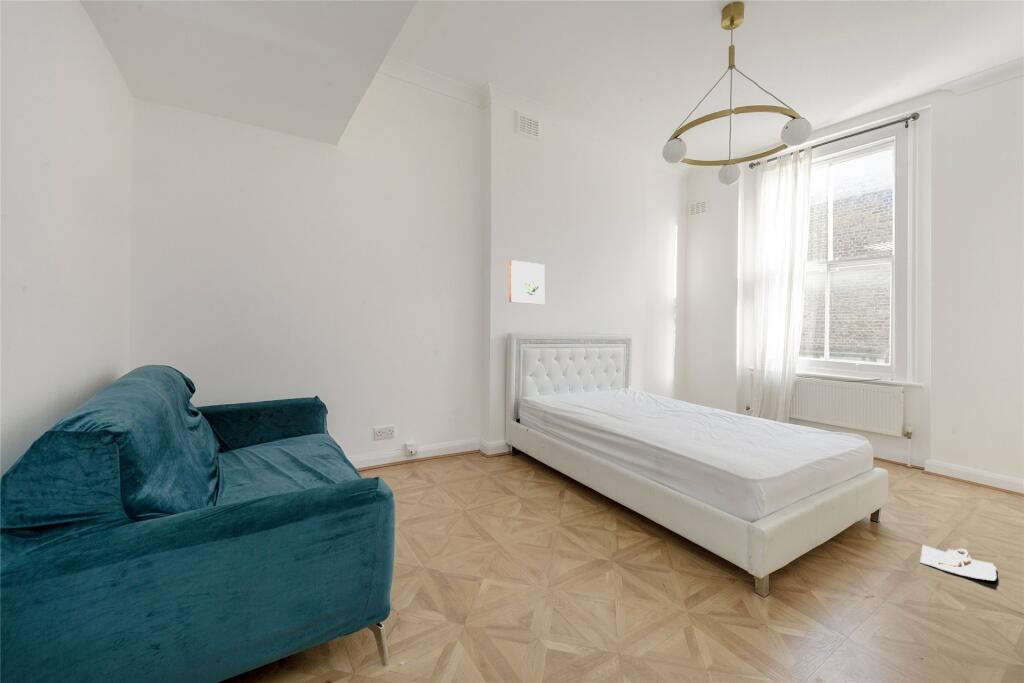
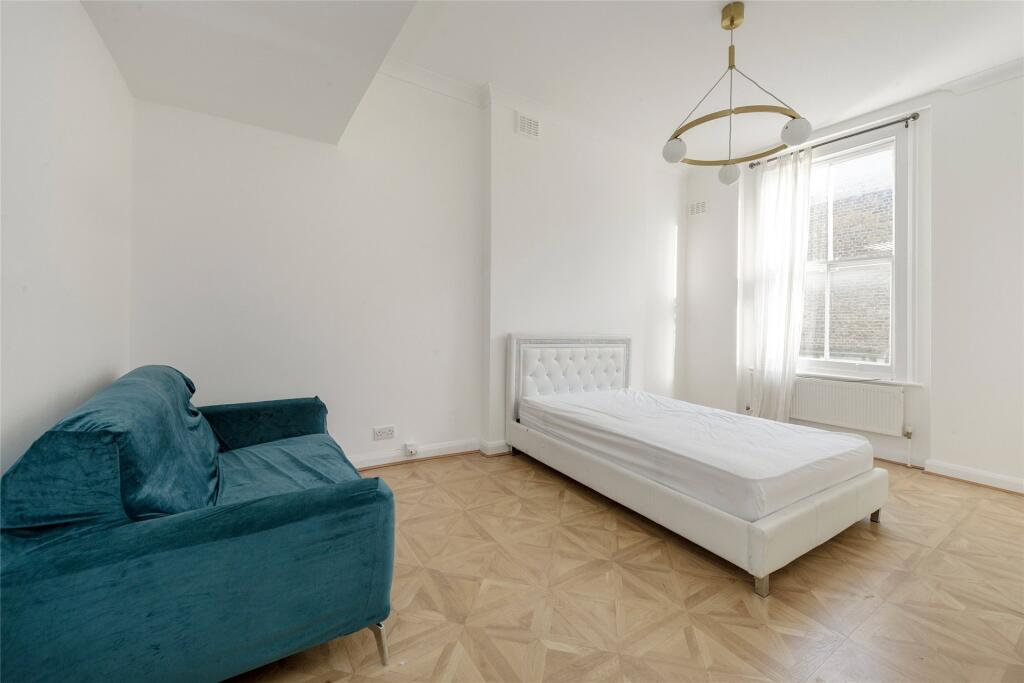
- wall art [508,259,546,305]
- shoe [919,544,998,581]
